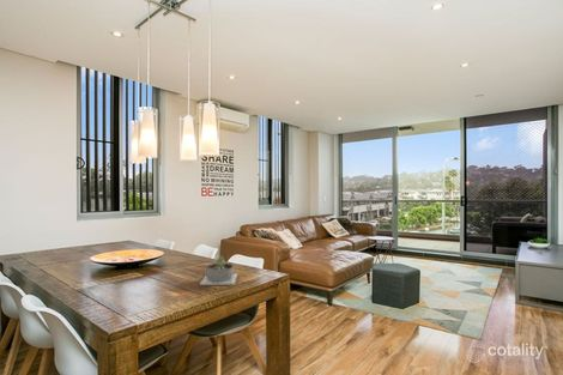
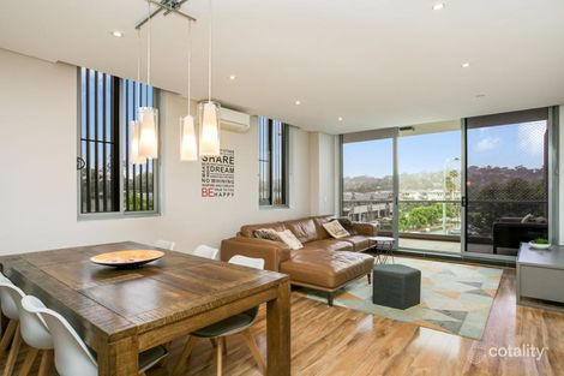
- succulent planter [199,255,238,286]
